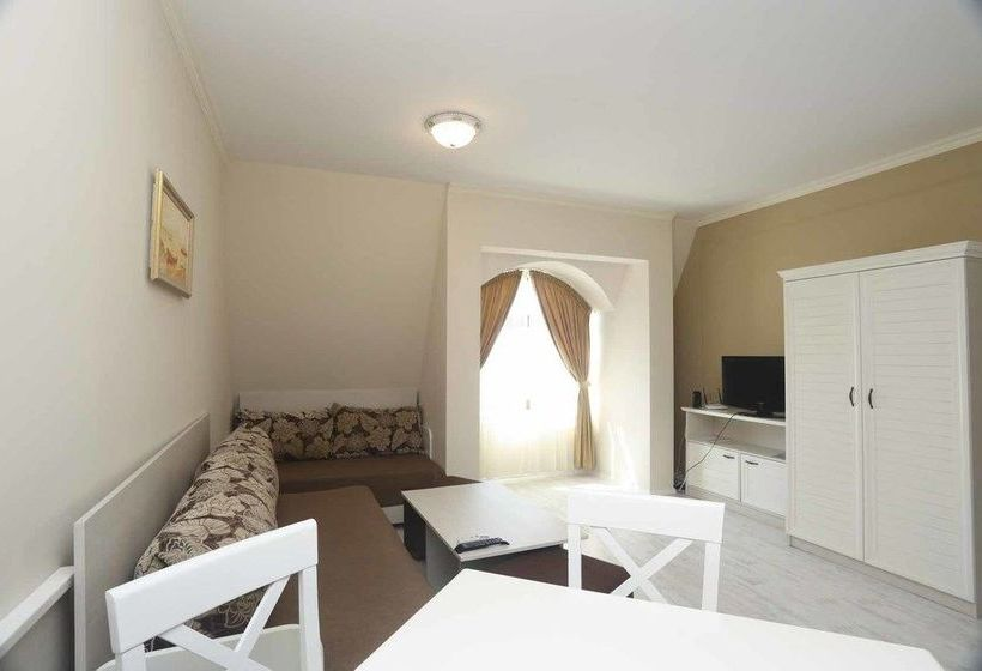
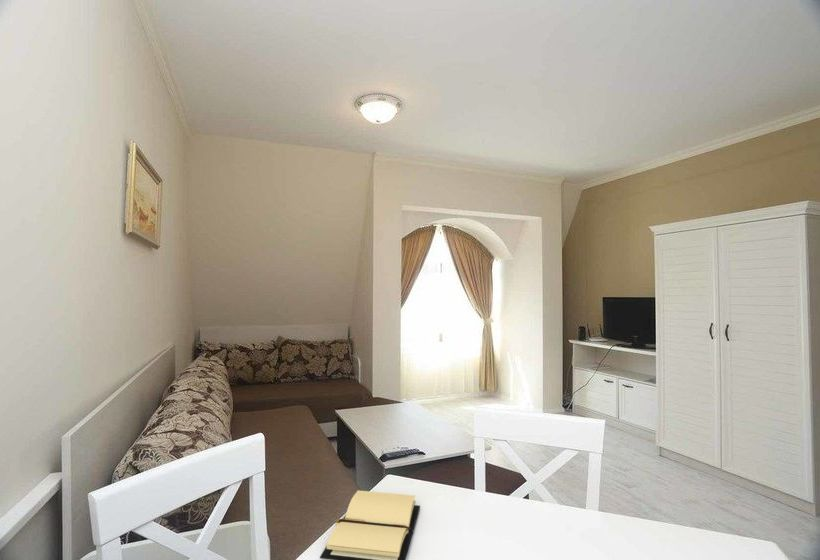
+ book [319,490,421,560]
